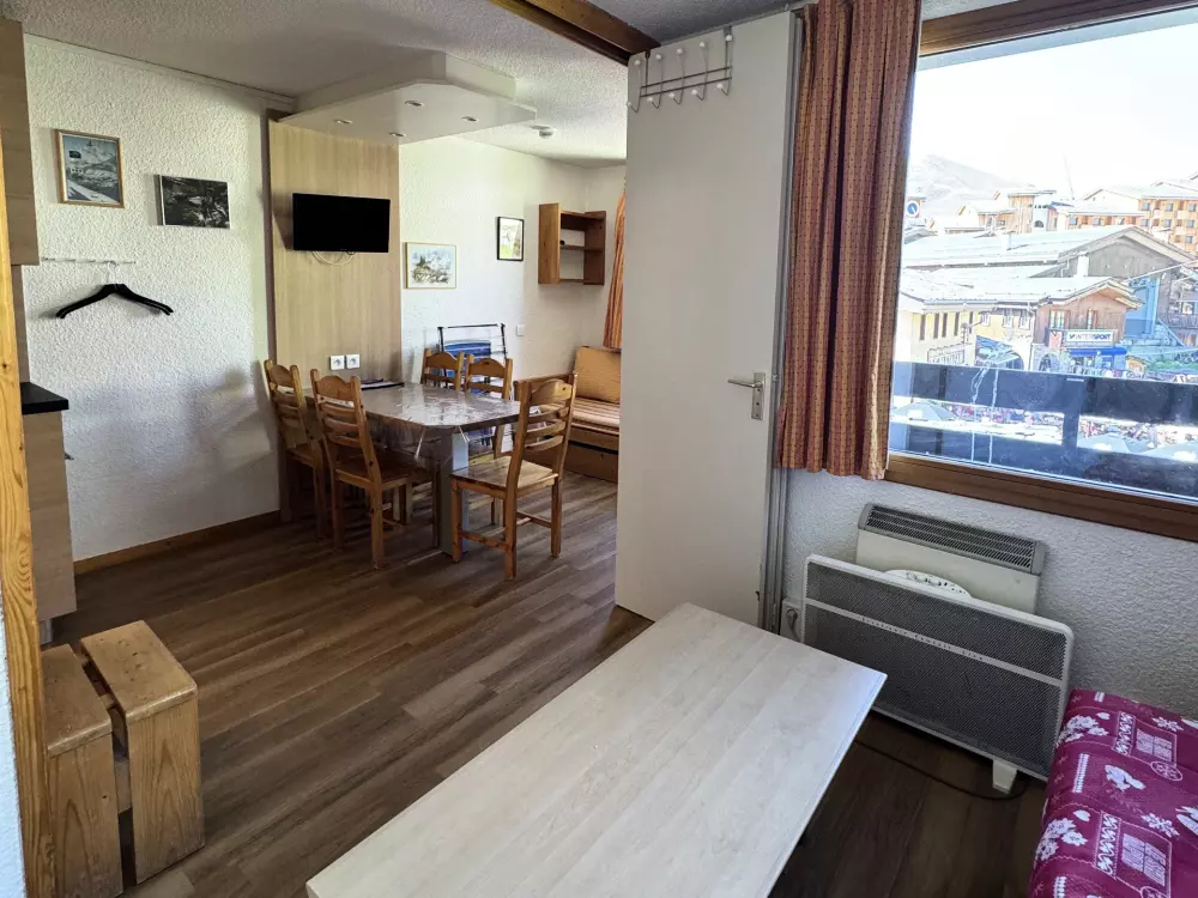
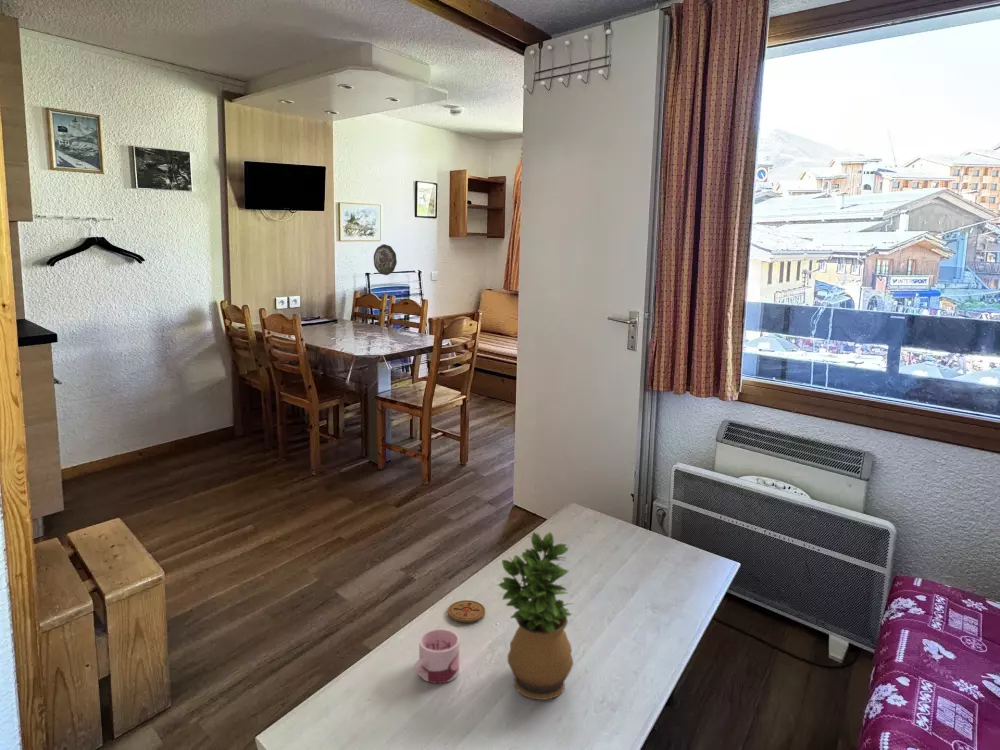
+ coaster [447,599,486,623]
+ decorative plate [373,243,398,276]
+ potted plant [497,531,575,701]
+ mug [412,628,461,684]
